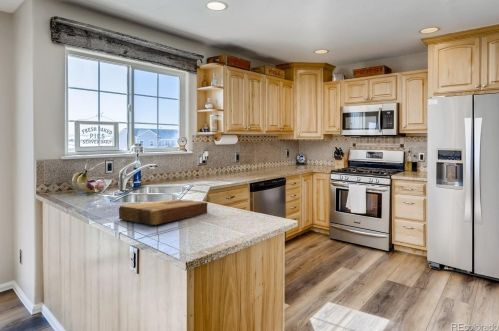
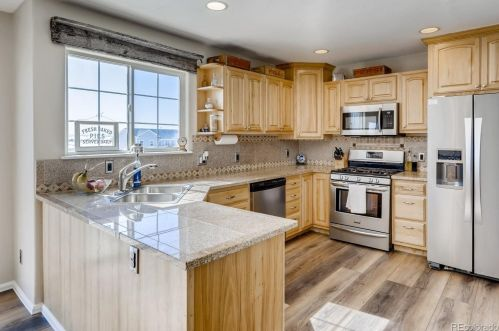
- cutting board [118,198,208,226]
